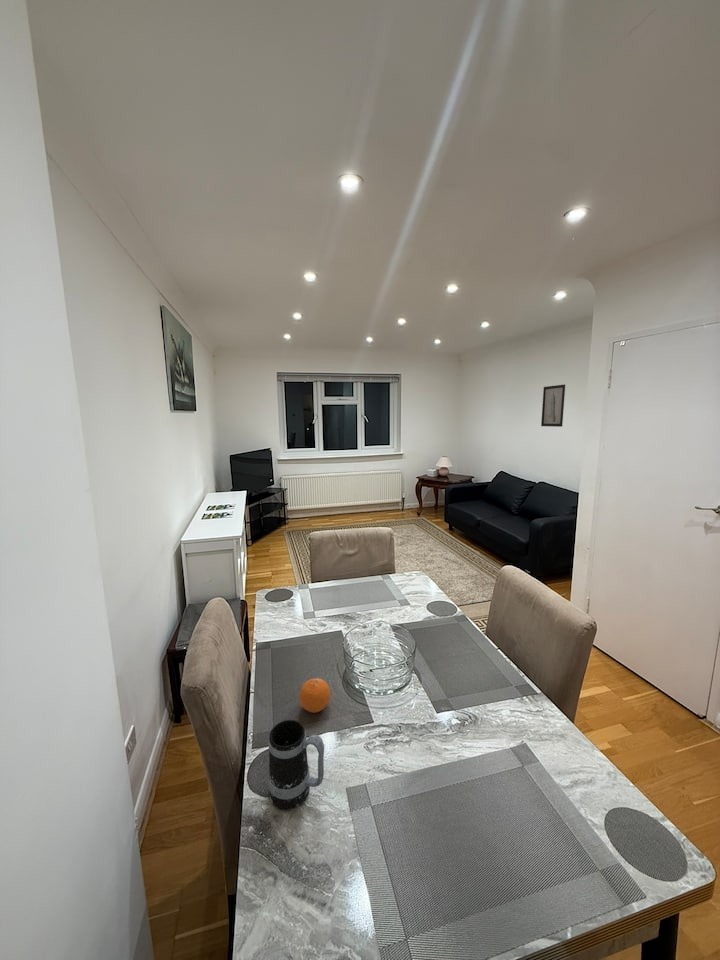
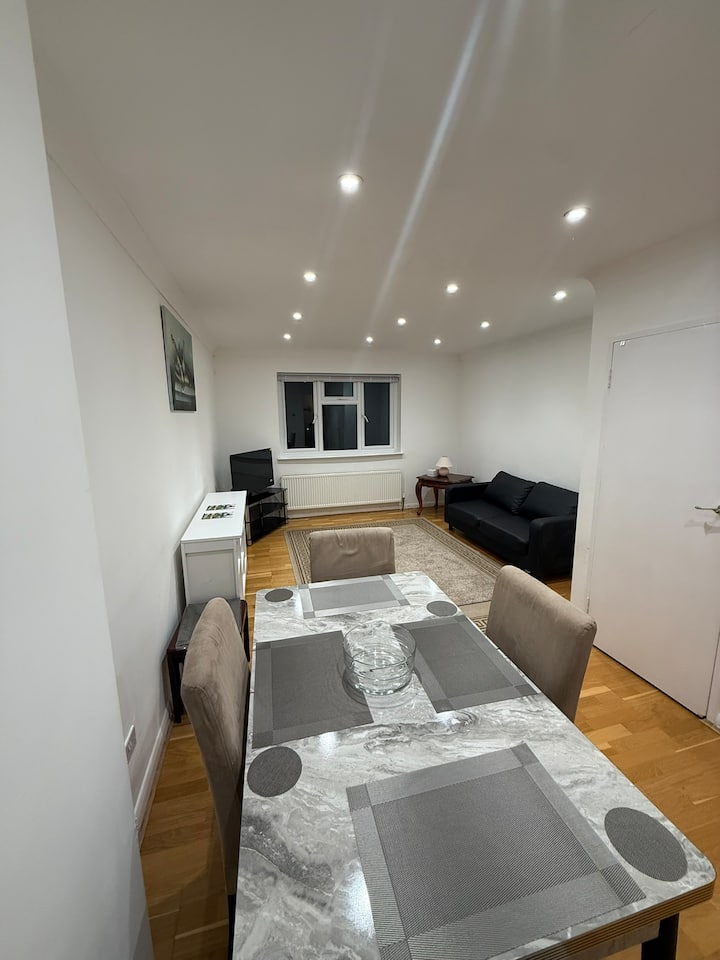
- wall art [540,384,566,428]
- fruit [299,677,332,714]
- mug [267,719,325,811]
